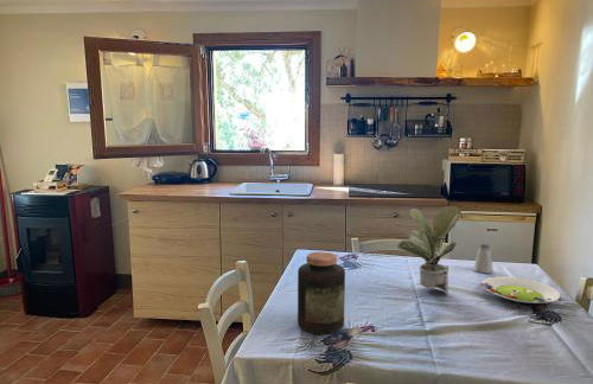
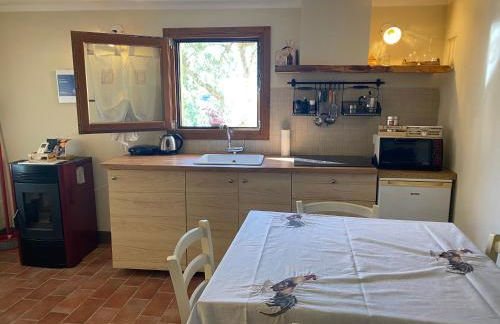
- salad plate [479,275,561,305]
- jar [296,251,346,335]
- potted plant [396,205,463,295]
- saltshaker [472,243,495,274]
